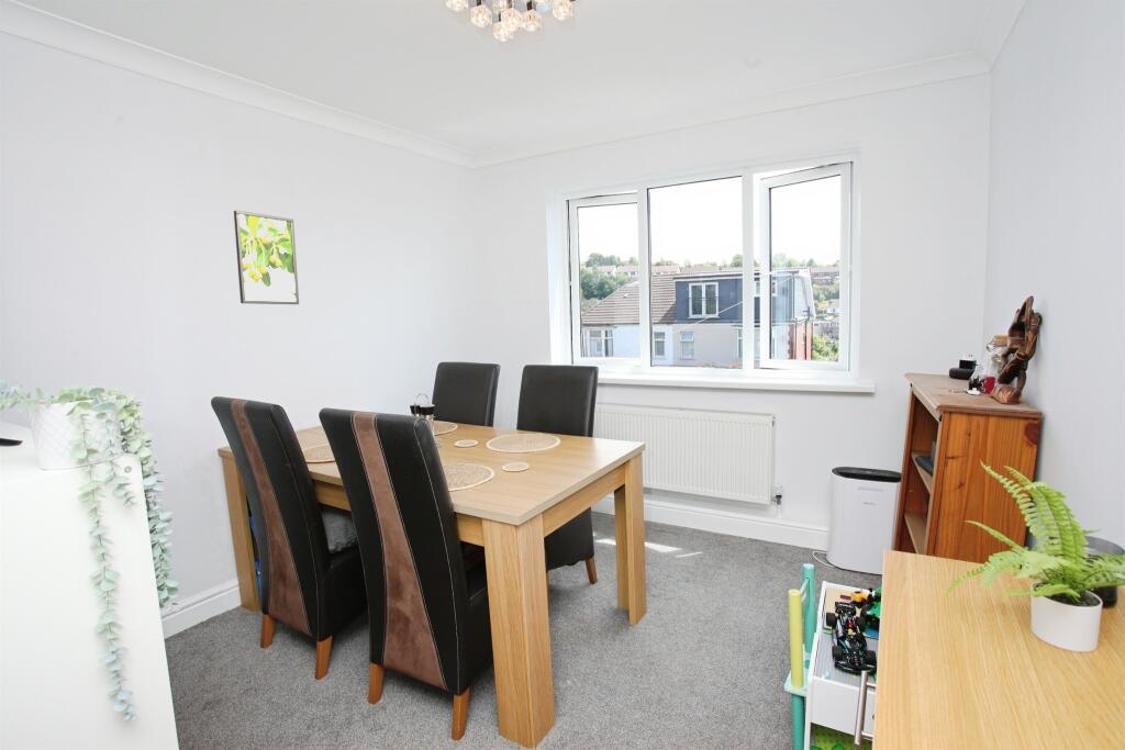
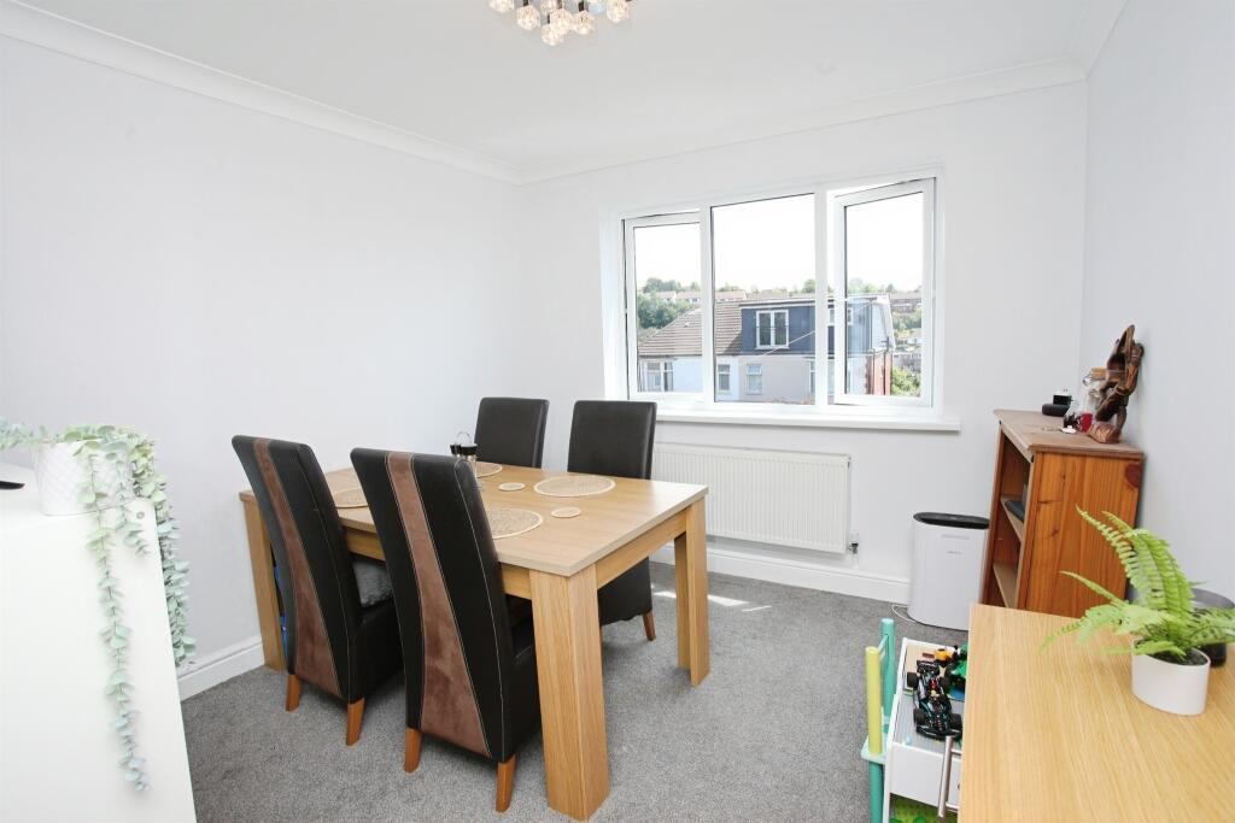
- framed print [233,210,300,305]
